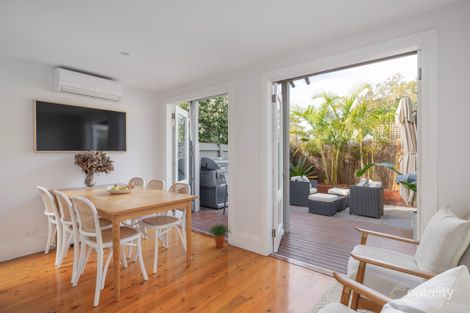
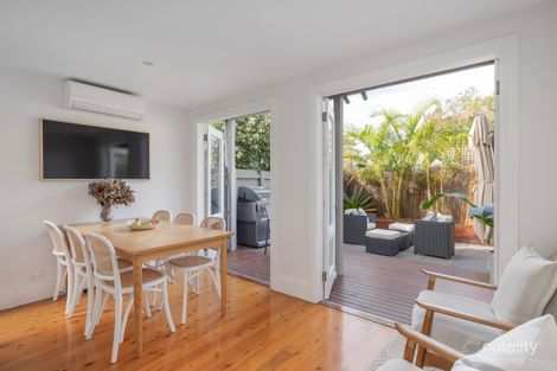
- potted plant [207,223,233,249]
